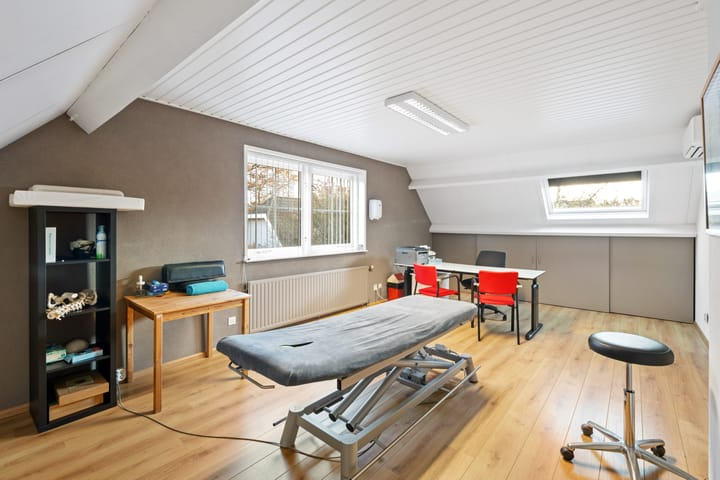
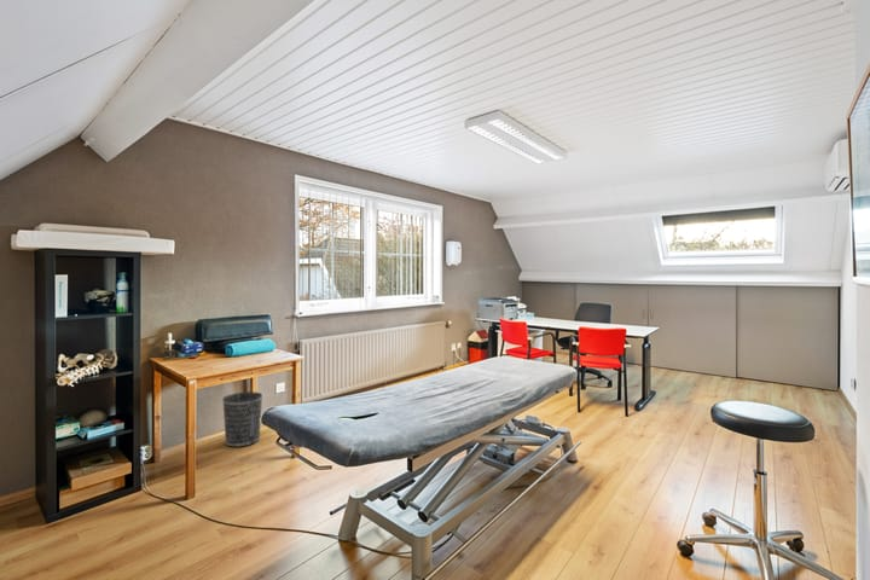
+ wastebasket [222,390,263,448]
